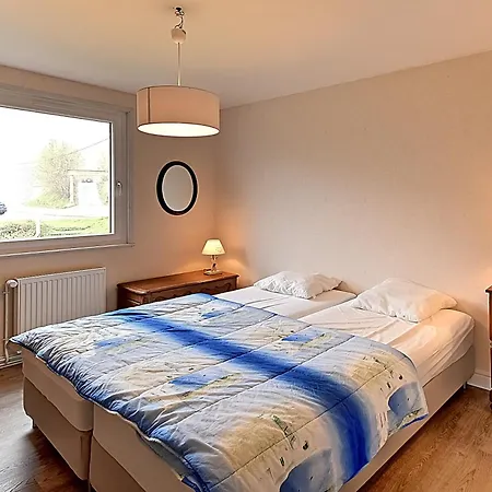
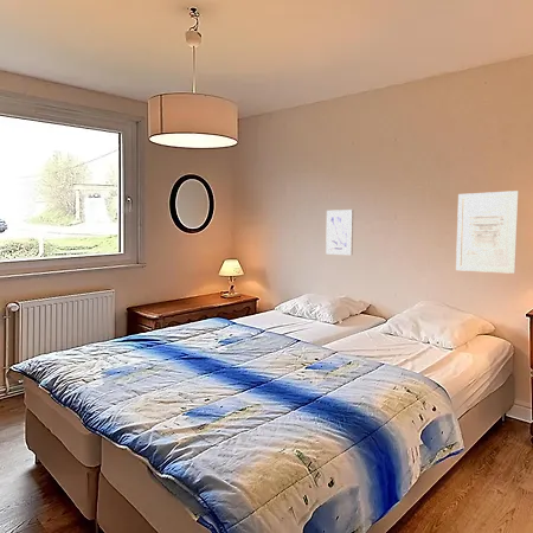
+ wall art [325,208,354,256]
+ wall art [455,190,520,275]
